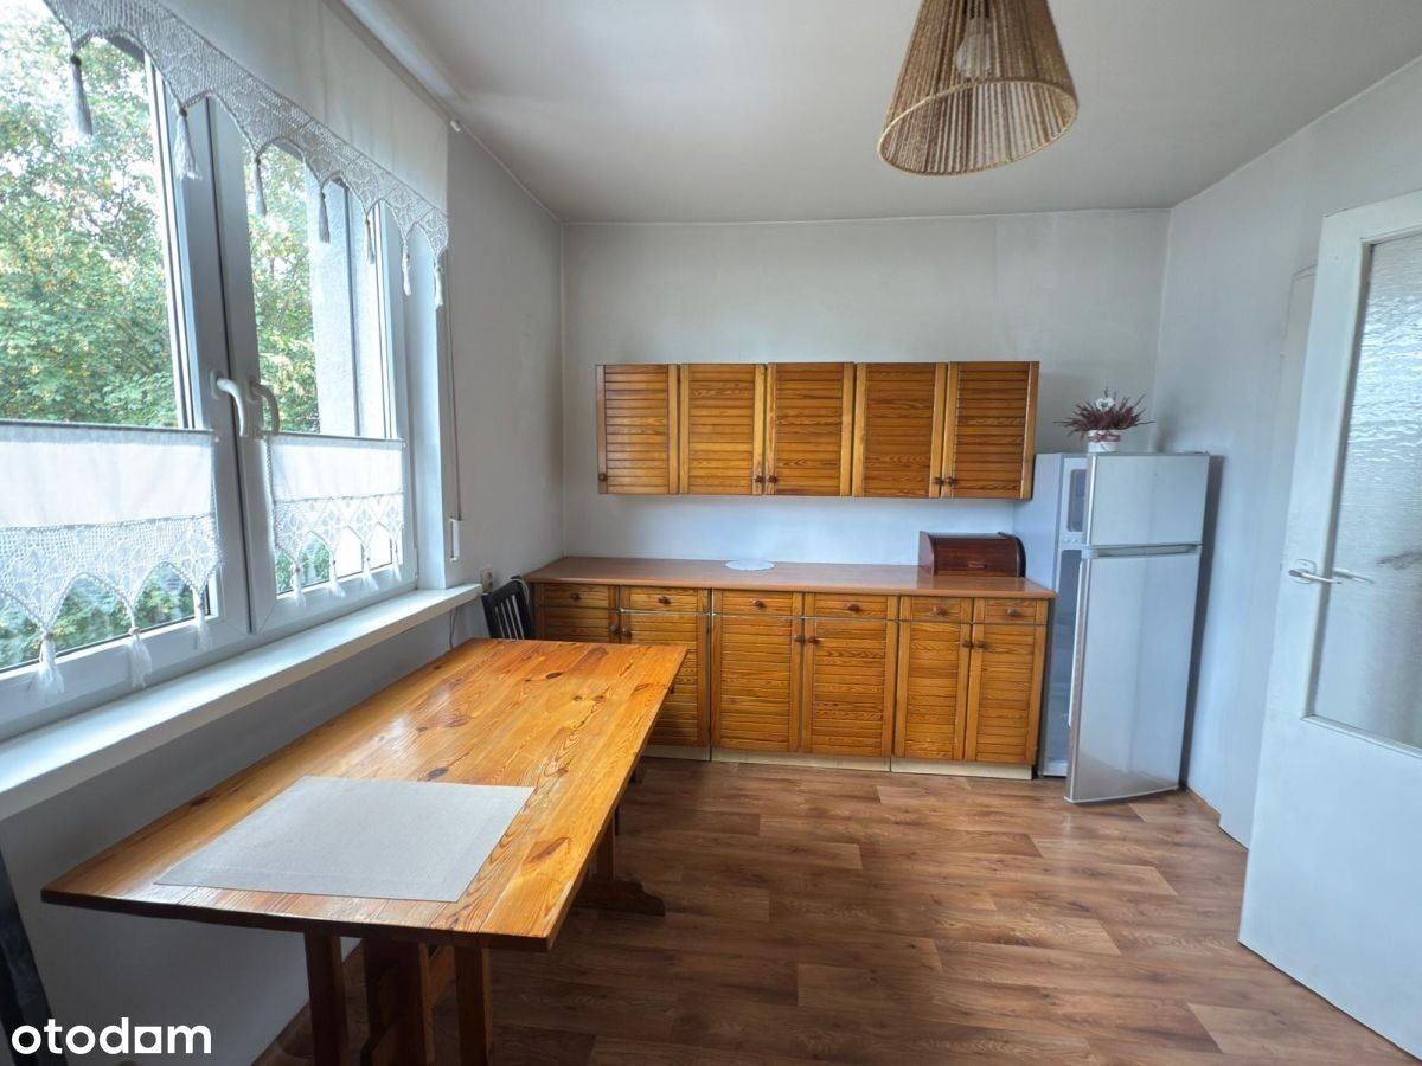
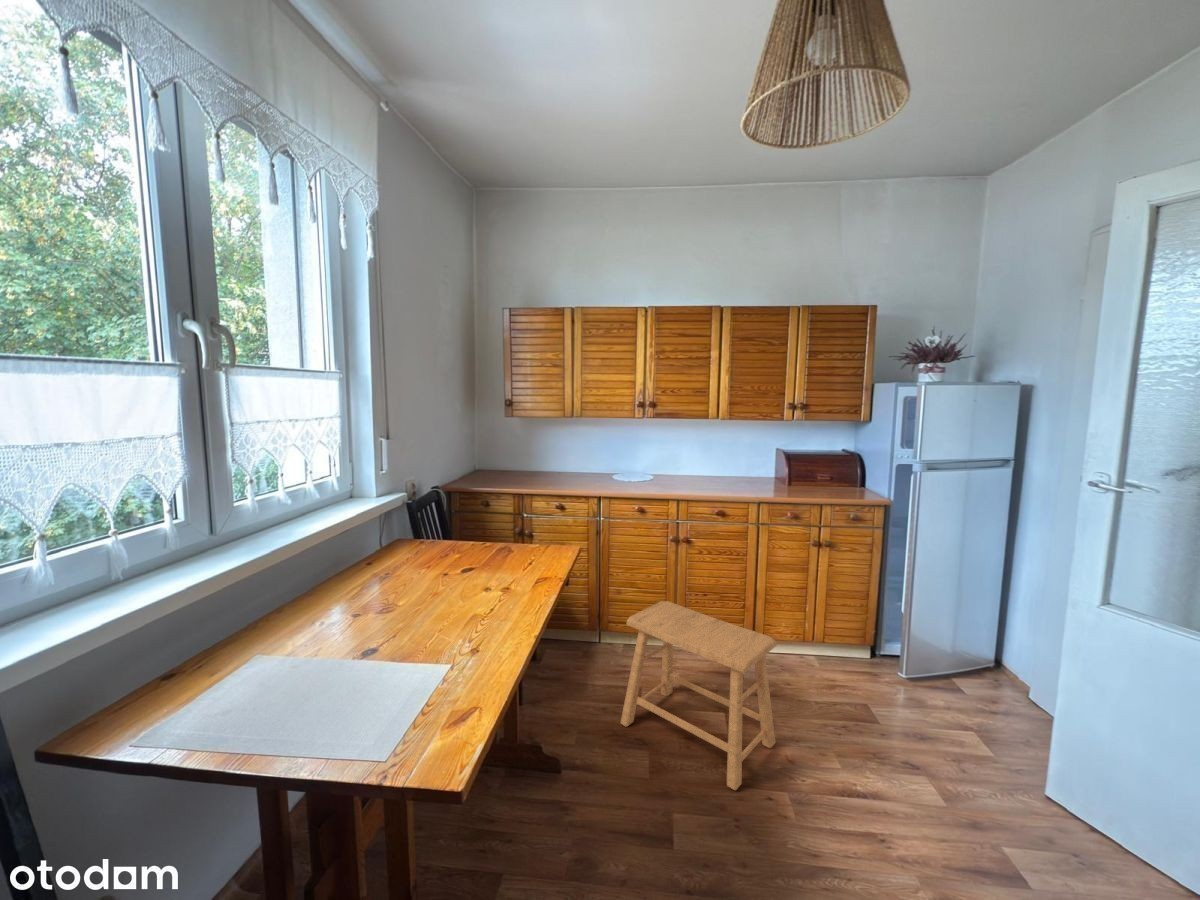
+ stool [619,600,778,791]
